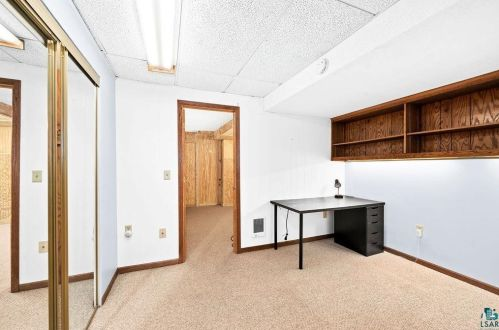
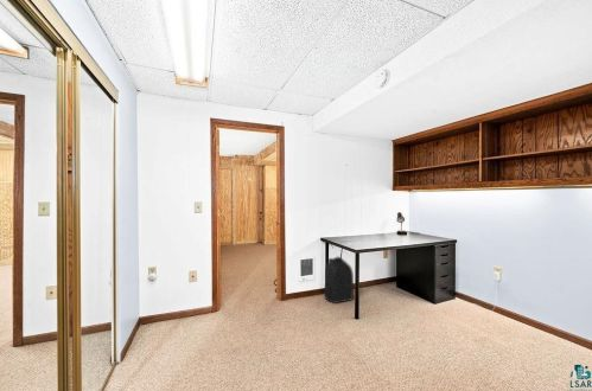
+ backpack [323,256,355,305]
